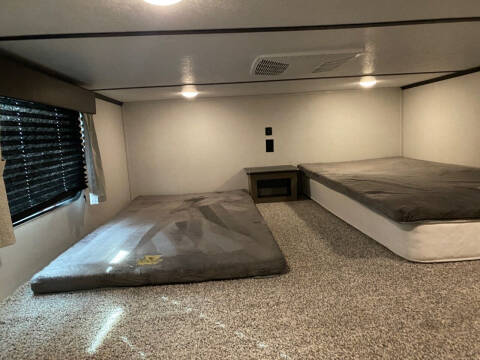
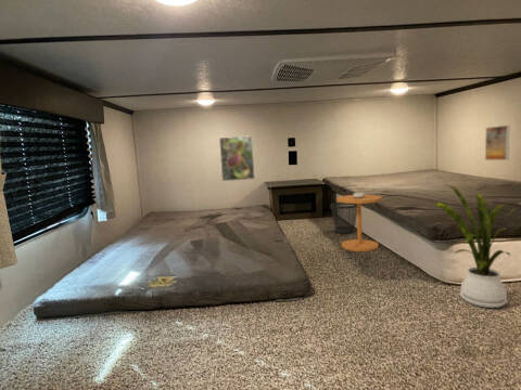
+ house plant [432,183,521,309]
+ wastebasket [330,202,357,234]
+ side table [335,192,383,252]
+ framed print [484,125,511,161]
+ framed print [218,134,256,182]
